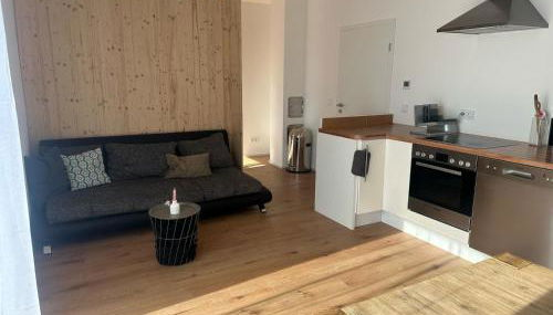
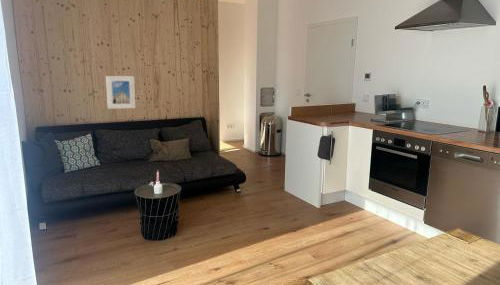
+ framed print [105,75,136,110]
